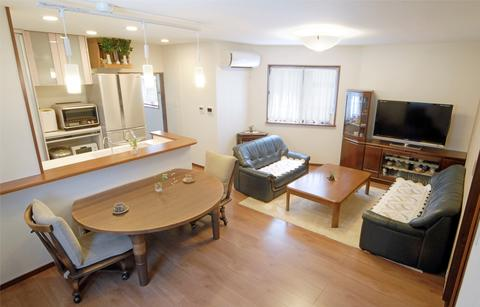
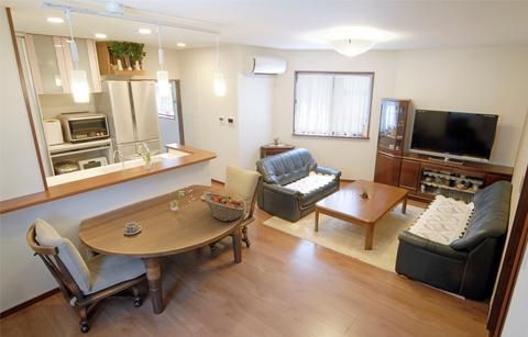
+ fruit basket [201,192,249,222]
